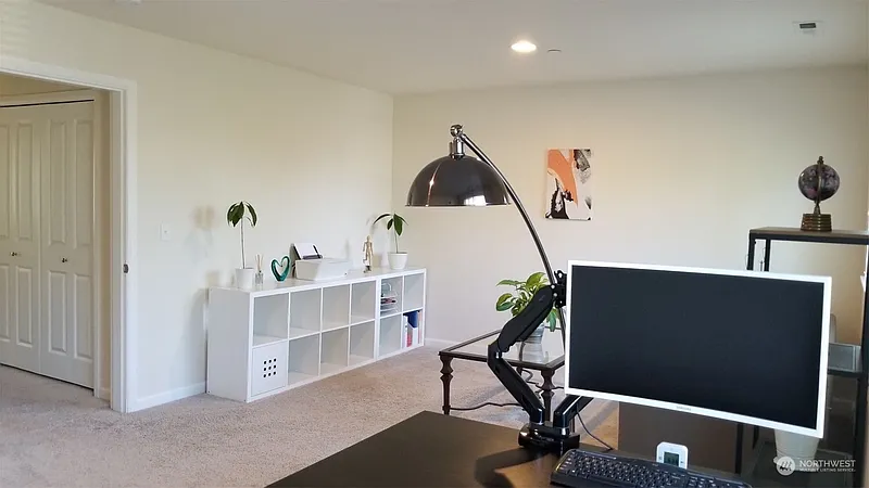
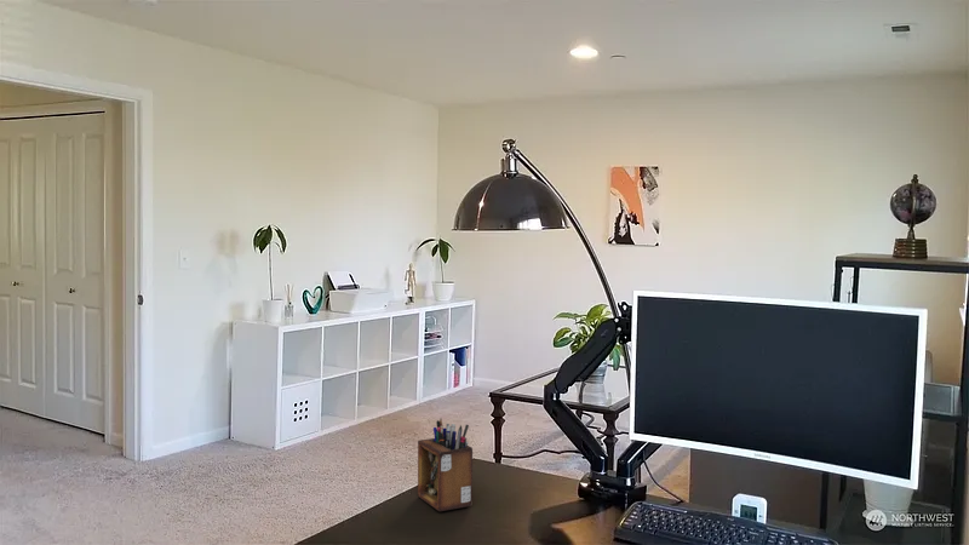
+ desk organizer [417,418,474,512]
